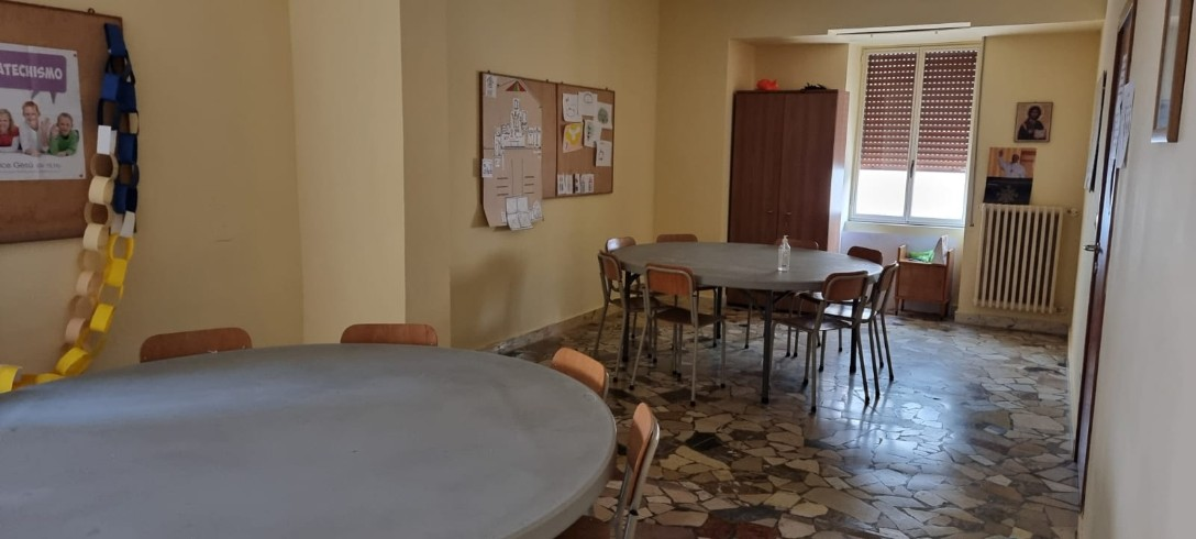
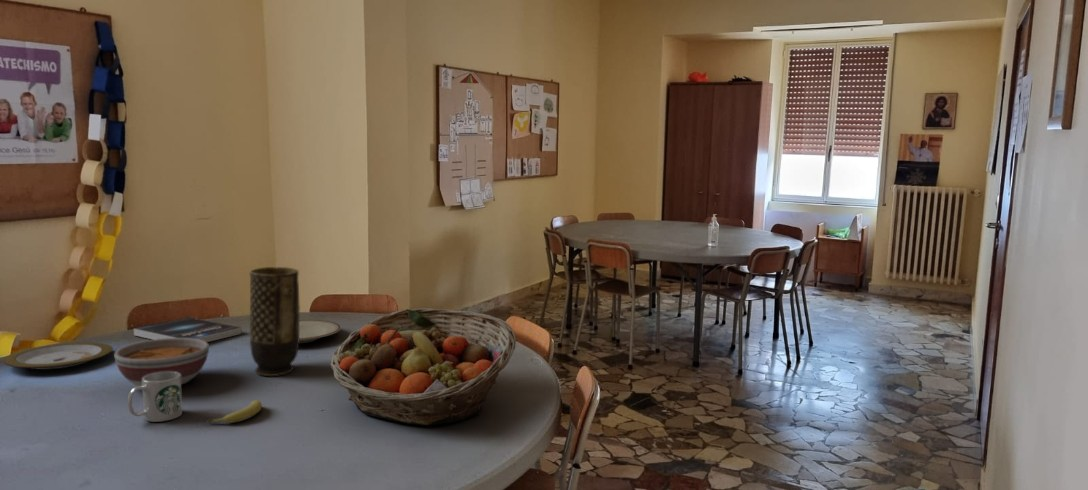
+ mug [126,372,183,423]
+ plate [2,341,114,371]
+ vase [249,266,301,377]
+ bowl [113,338,210,387]
+ book [133,316,243,343]
+ fruit [206,399,263,424]
+ plate [299,319,342,344]
+ fruit basket [329,307,517,426]
